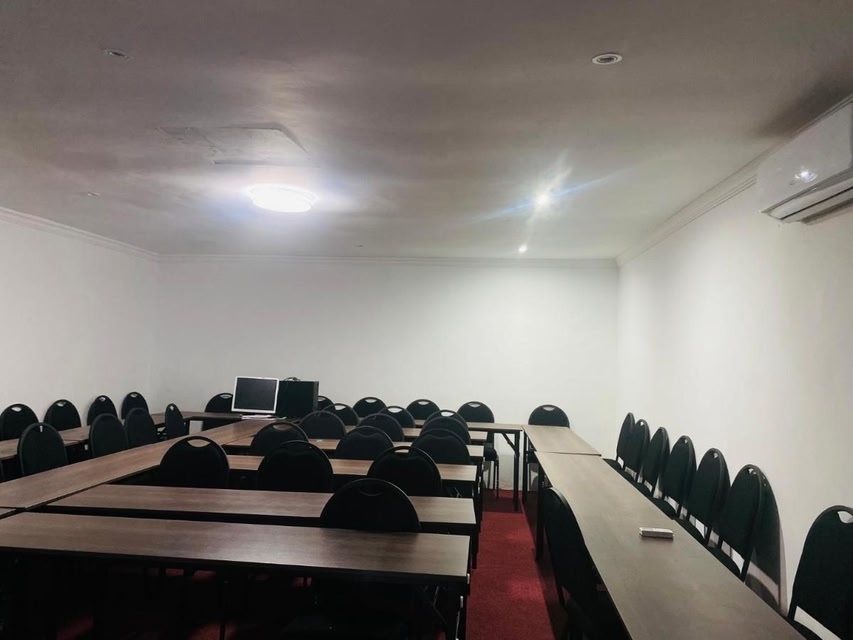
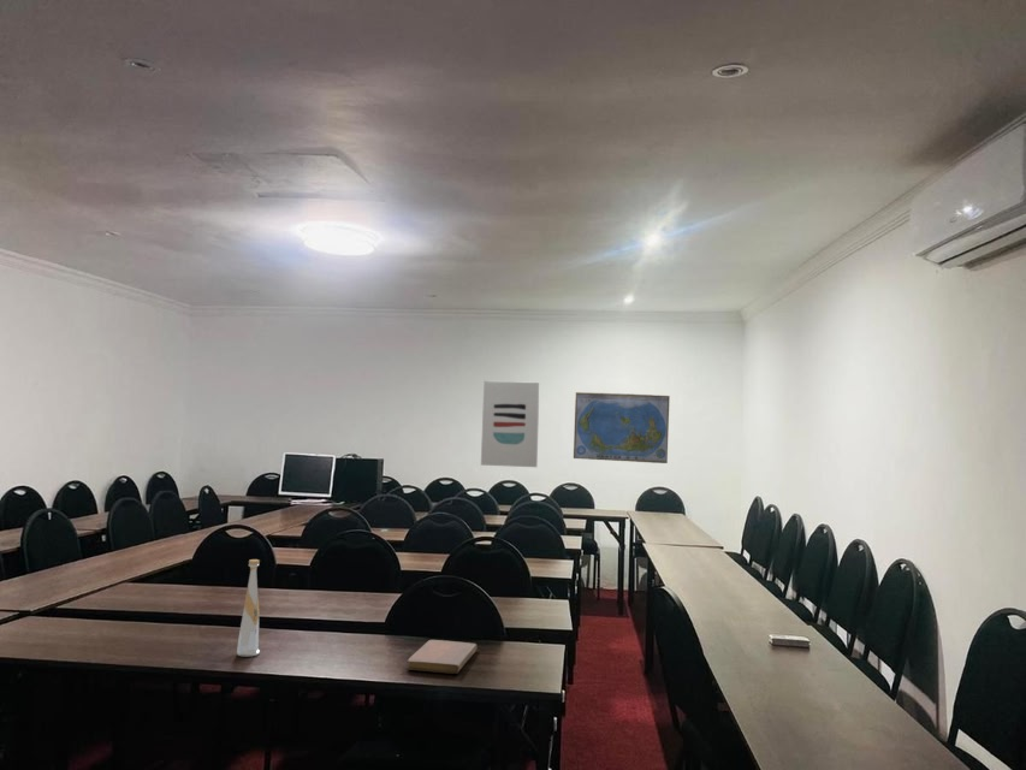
+ wall art [480,380,541,468]
+ world map [573,391,671,464]
+ notebook [405,639,479,675]
+ bottle [236,558,261,658]
